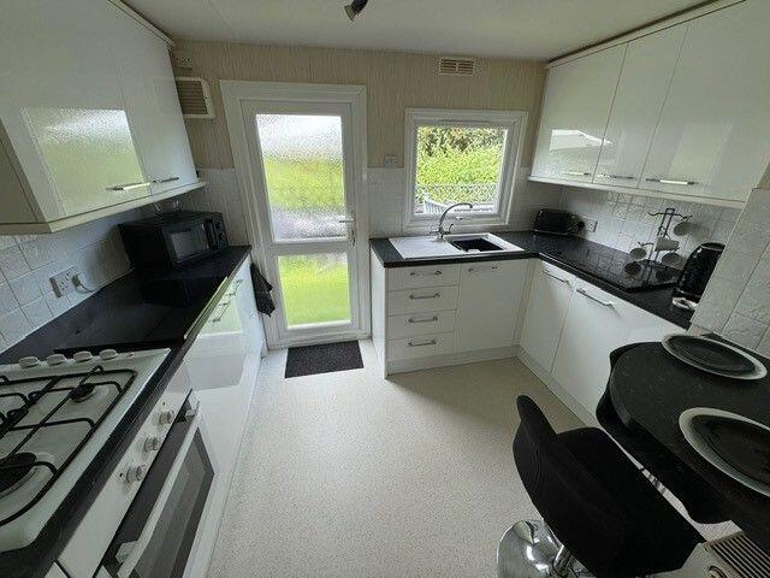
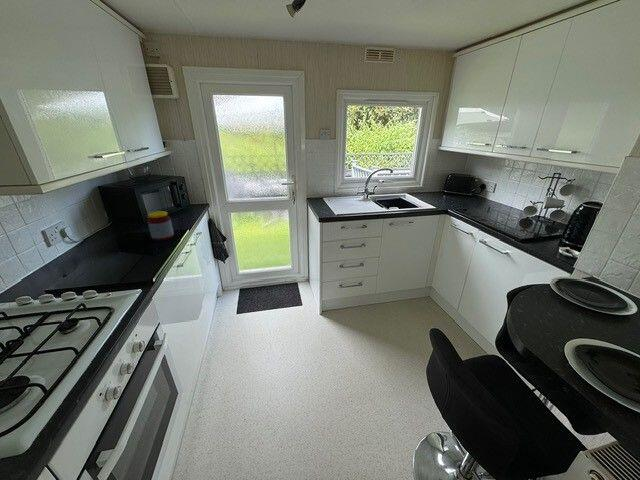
+ jar [146,210,175,242]
